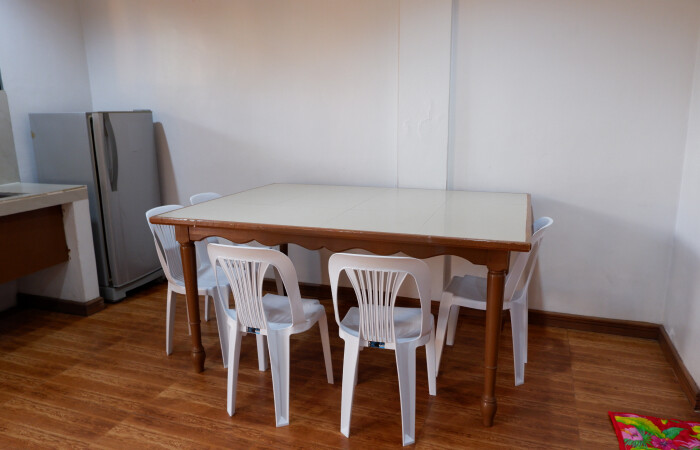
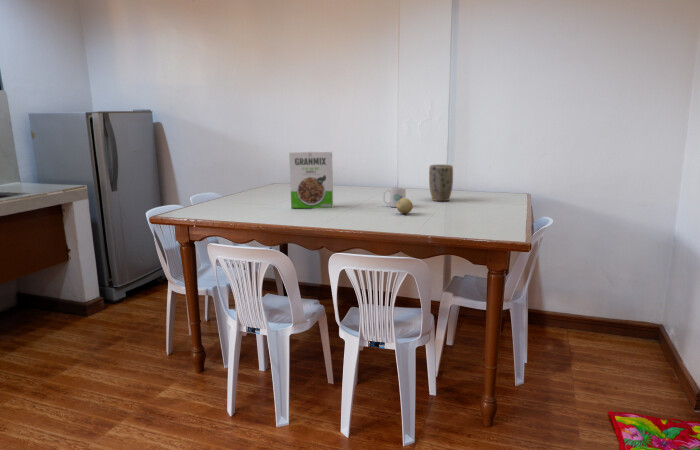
+ plant pot [428,164,454,202]
+ fruit [396,197,414,215]
+ mug [382,186,407,208]
+ cereal box [288,150,334,209]
